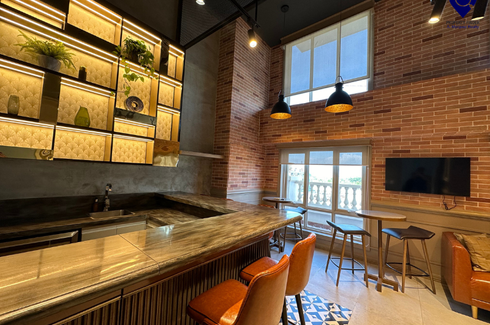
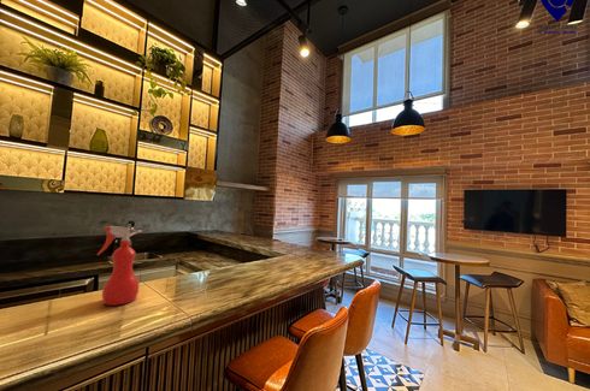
+ spray bottle [95,225,143,307]
